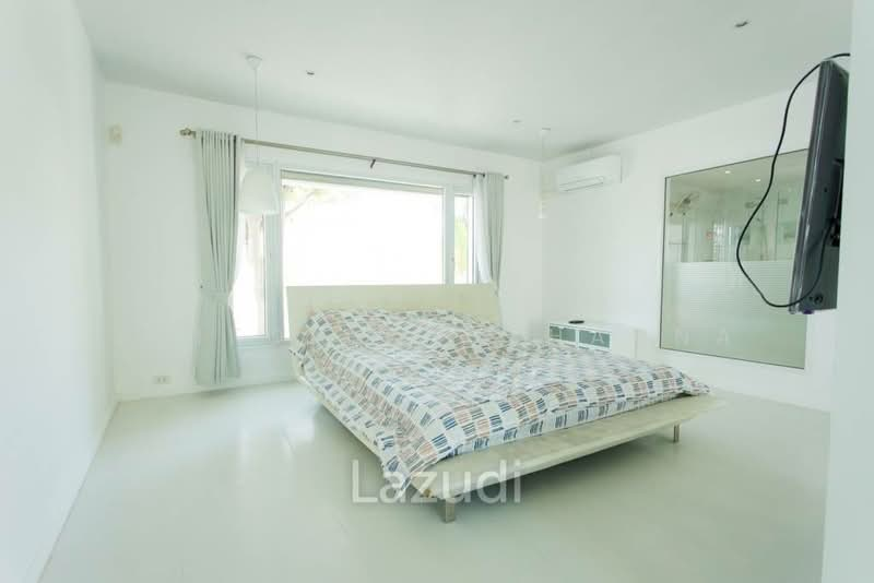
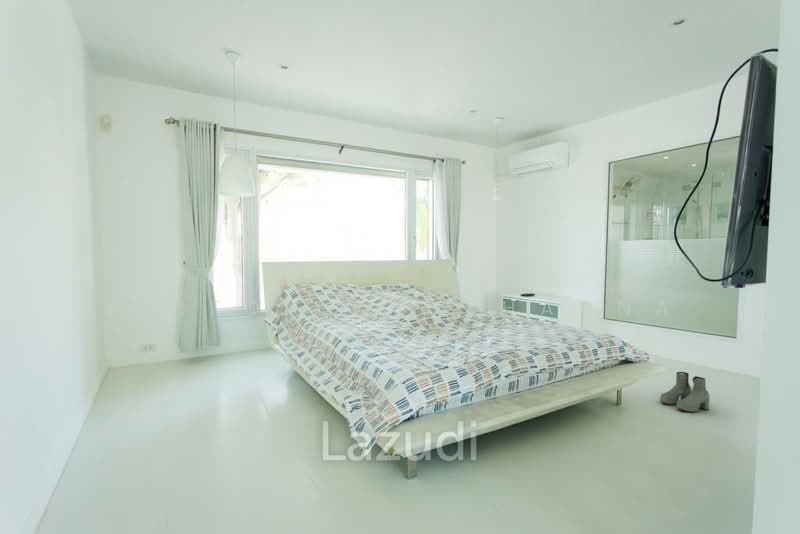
+ boots [659,371,710,413]
